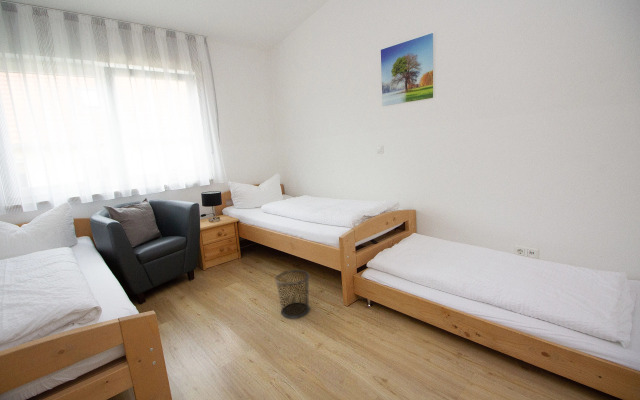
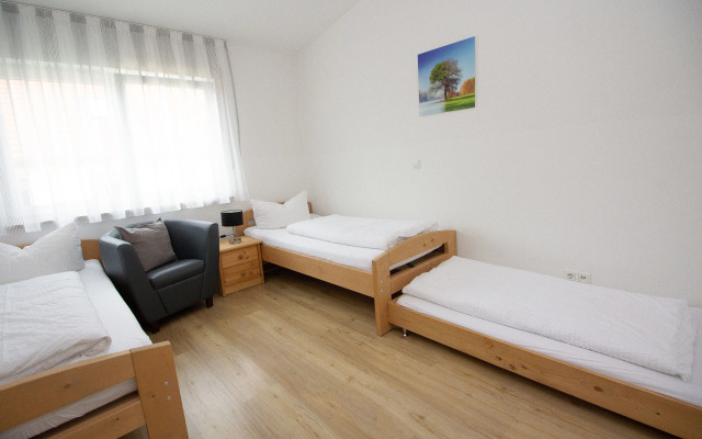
- waste bin [274,269,311,319]
